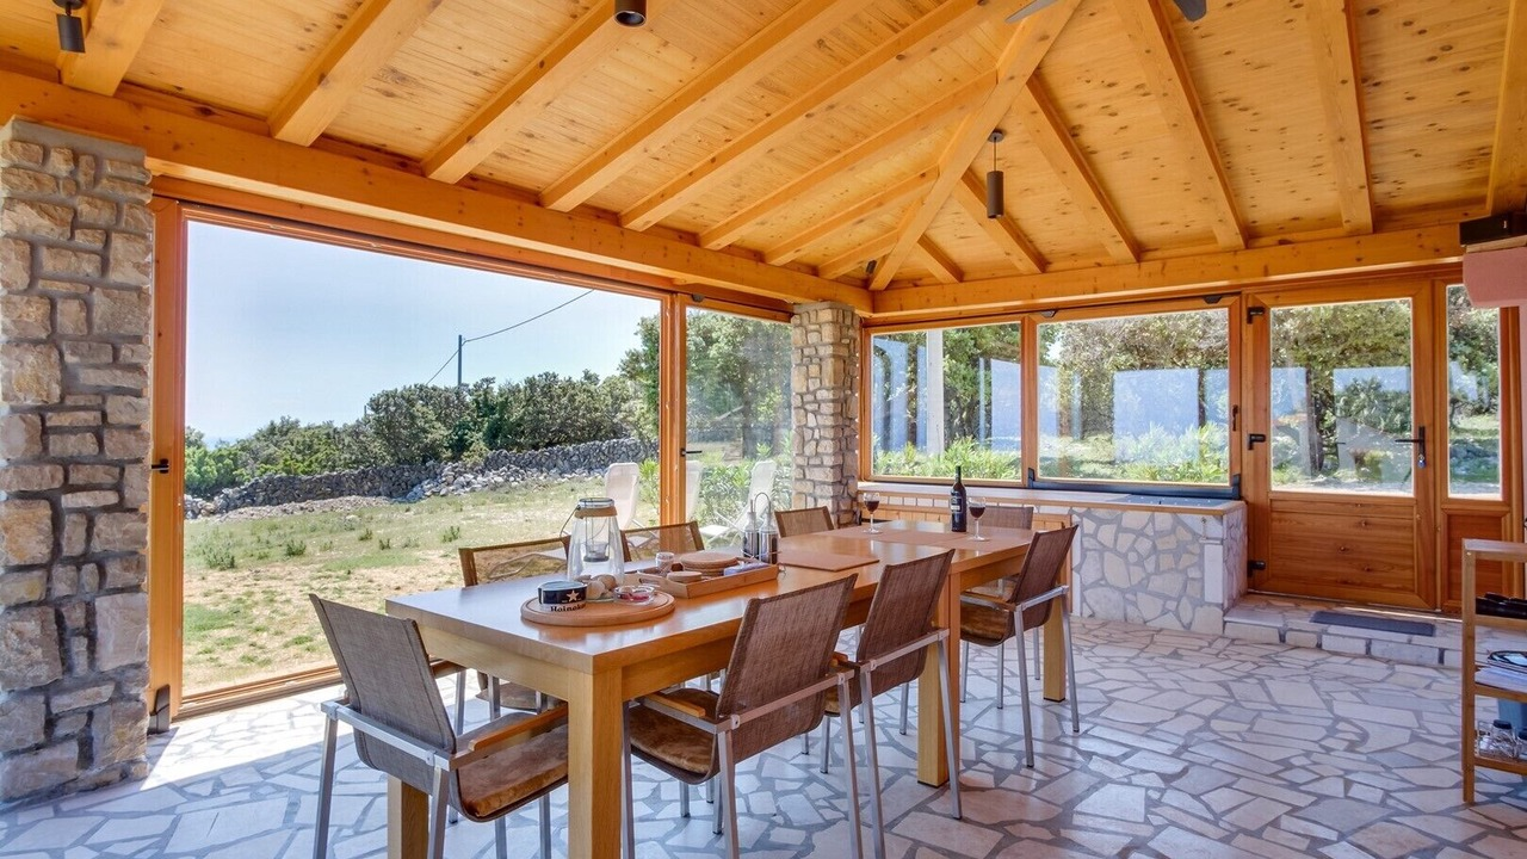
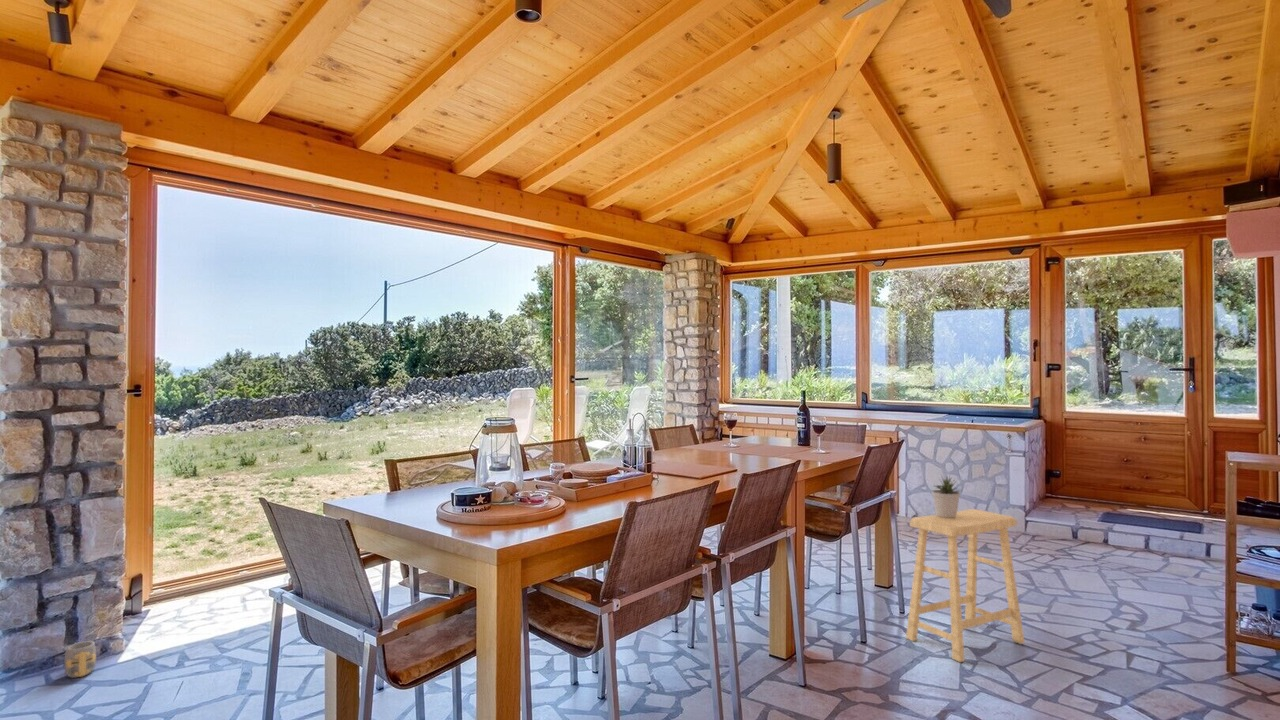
+ stool [905,508,1026,663]
+ potted plant [931,473,962,518]
+ planter [64,640,97,679]
